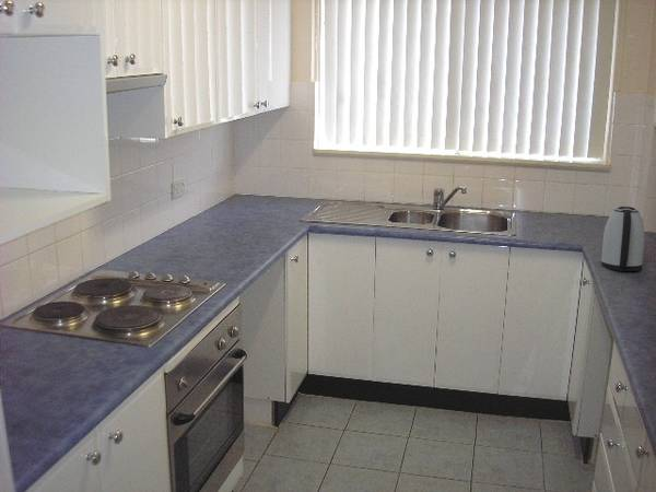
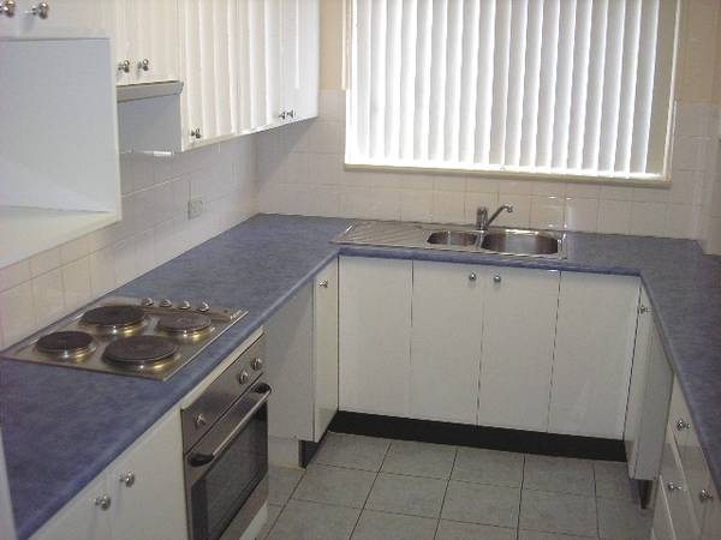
- kettle [600,206,646,272]
